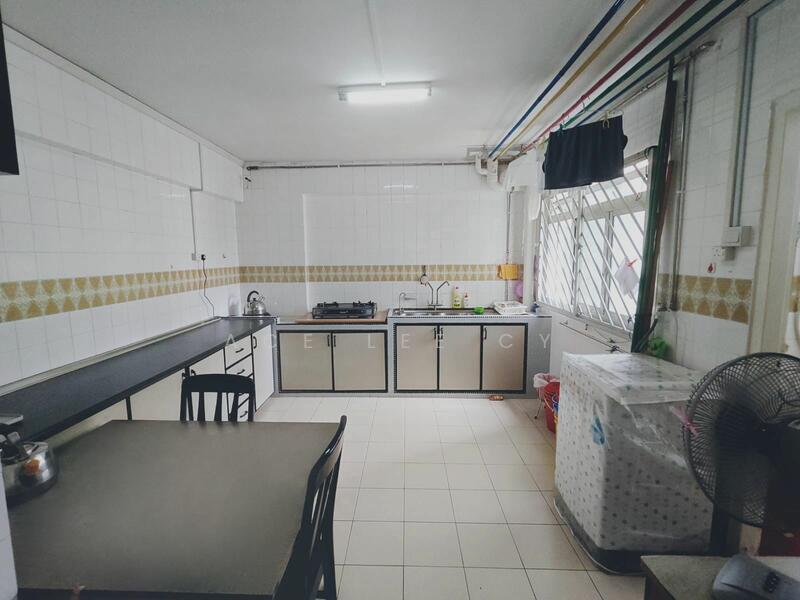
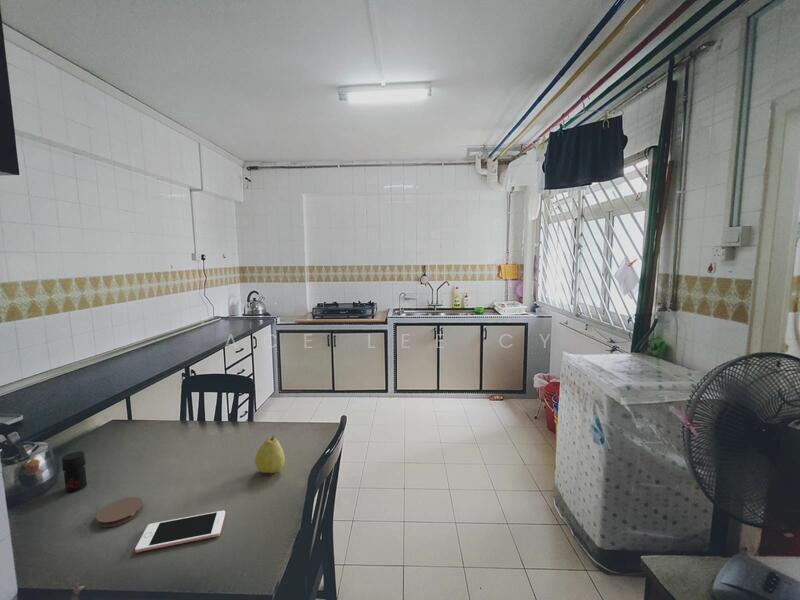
+ coaster [95,496,144,528]
+ jar [61,450,88,493]
+ fruit [254,434,286,474]
+ cell phone [134,510,226,553]
